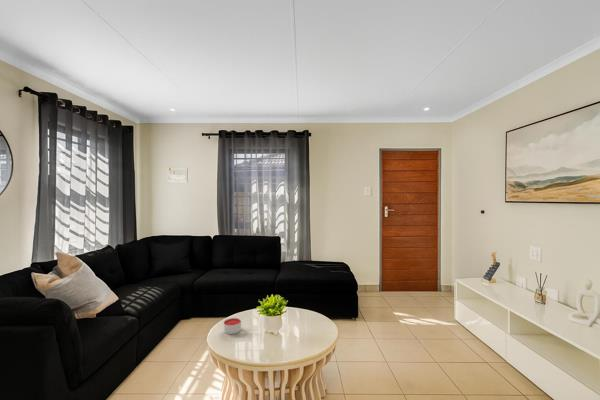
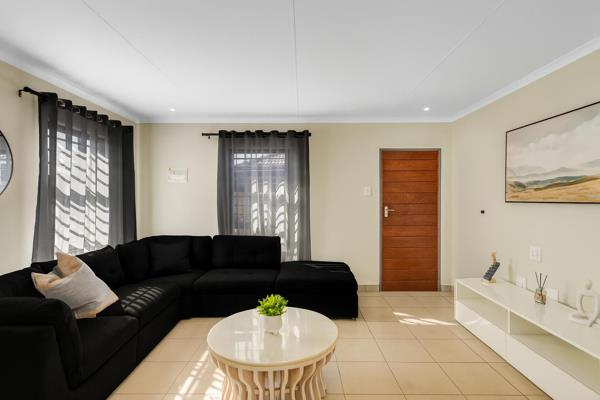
- candle [223,317,242,335]
